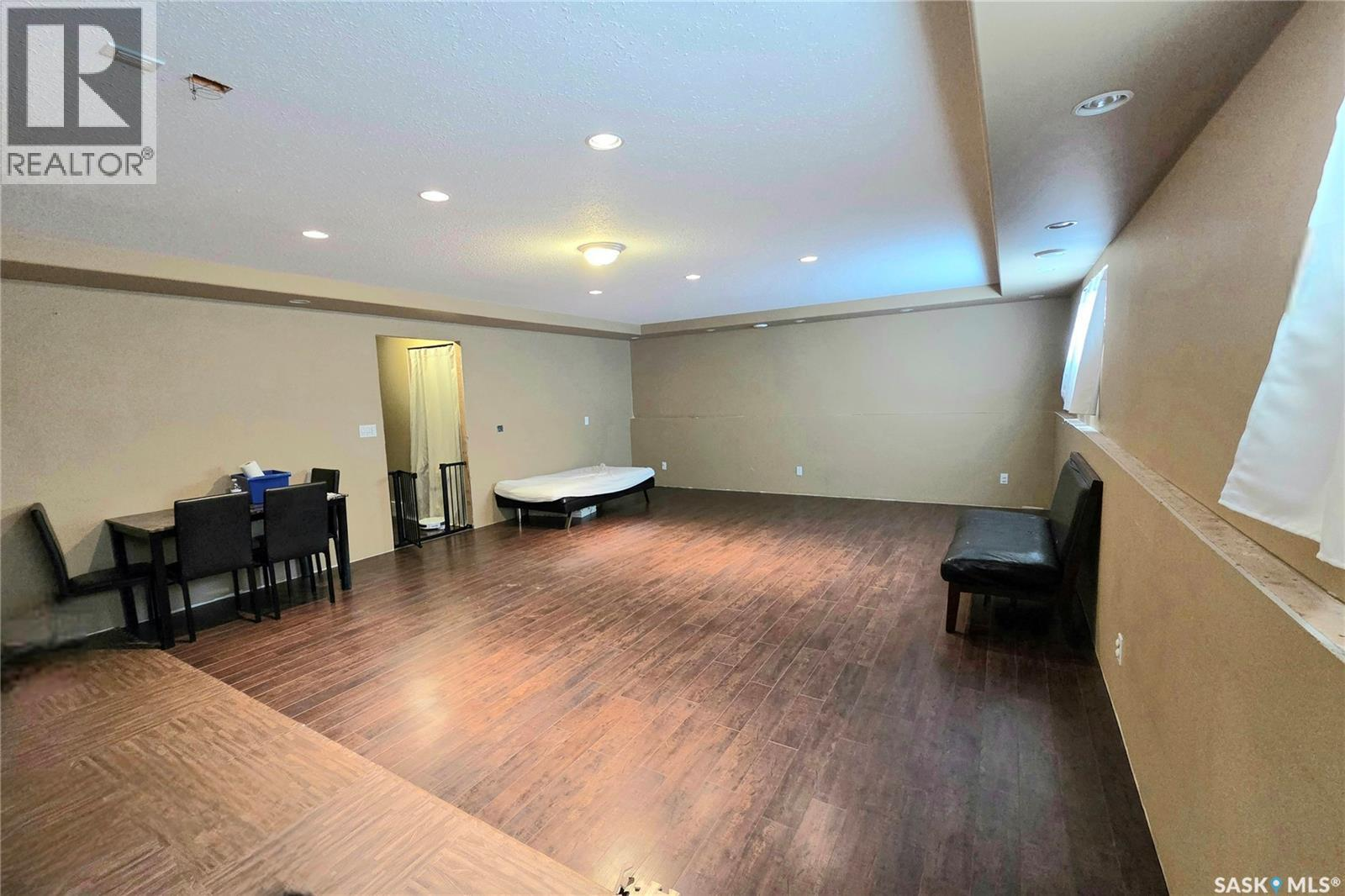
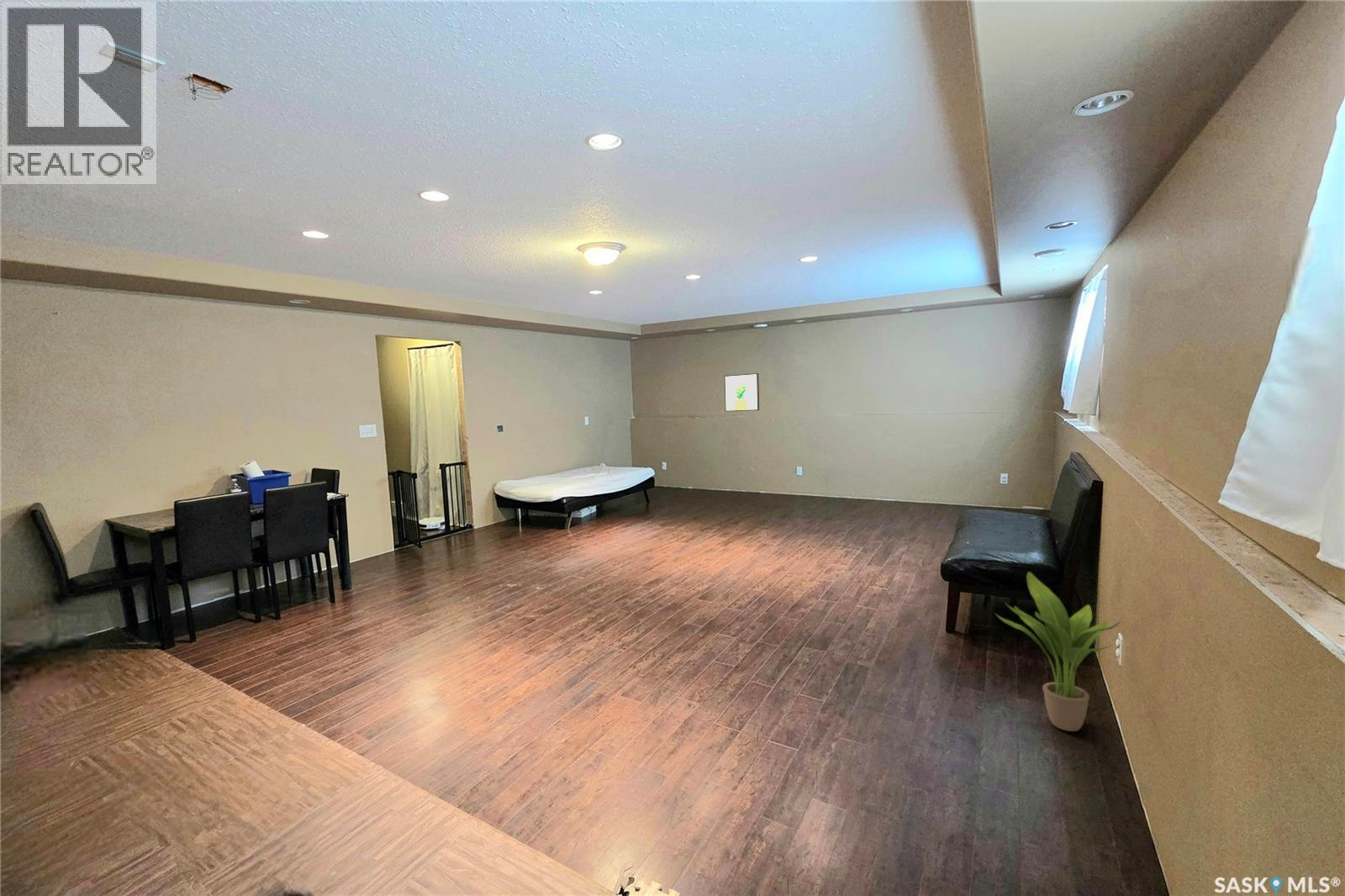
+ potted plant [994,571,1121,732]
+ wall art [723,372,760,413]
